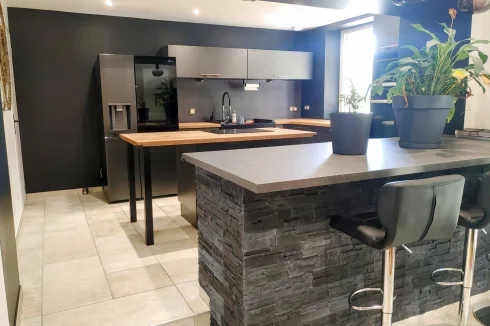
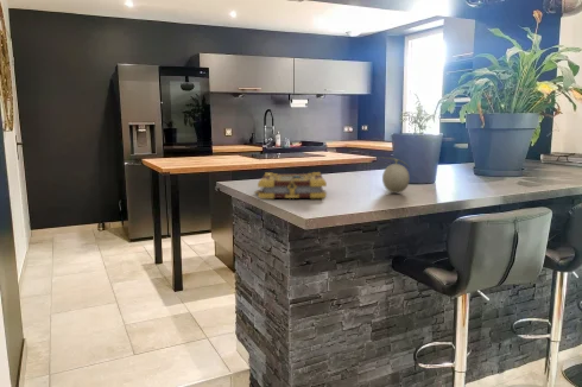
+ fruit [379,156,411,194]
+ book [253,171,328,201]
